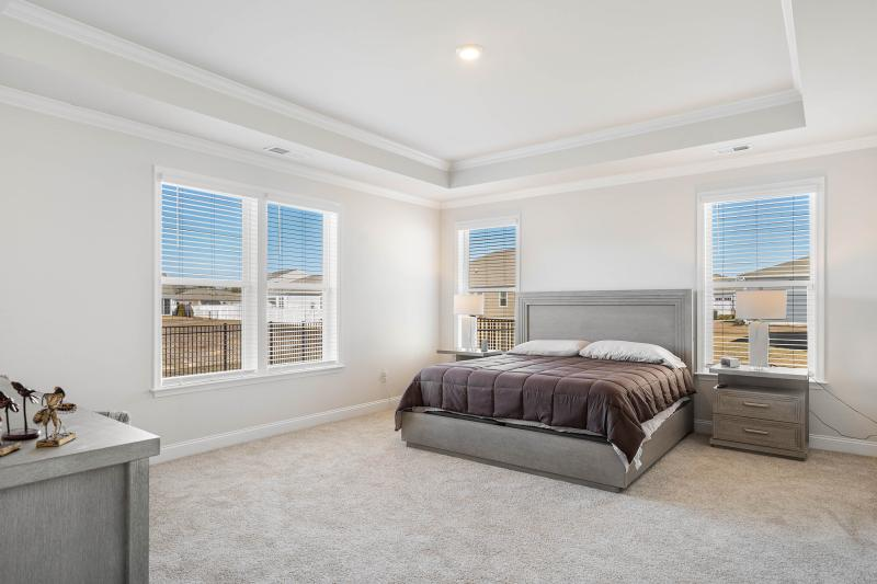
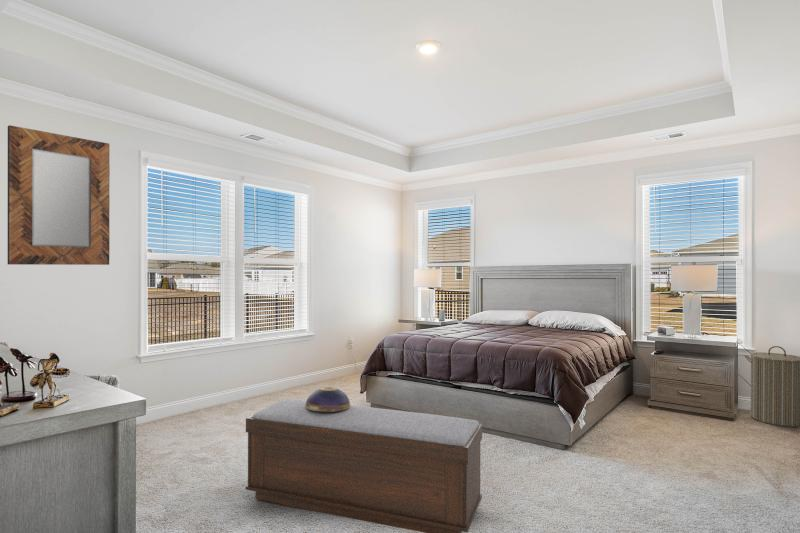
+ bench [245,398,483,533]
+ home mirror [7,124,111,266]
+ decorative bowl [305,386,351,412]
+ laundry hamper [744,345,800,428]
